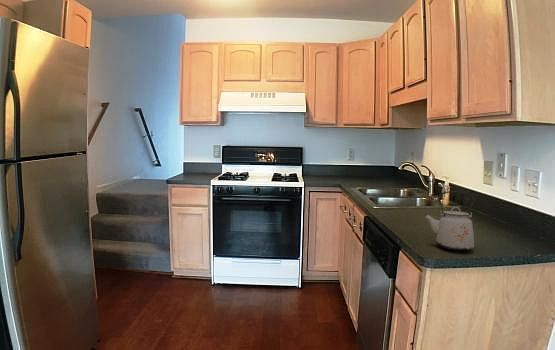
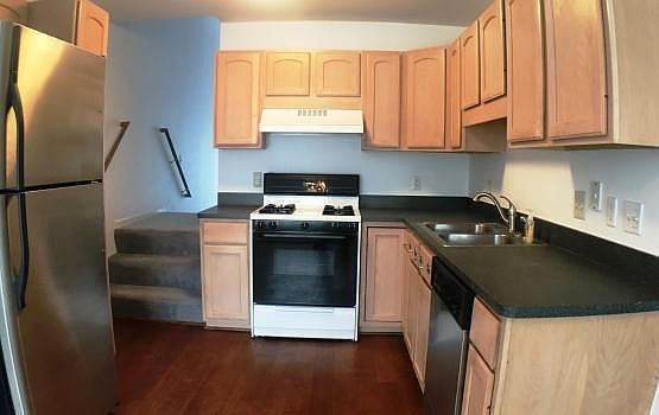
- kettle [423,190,476,252]
